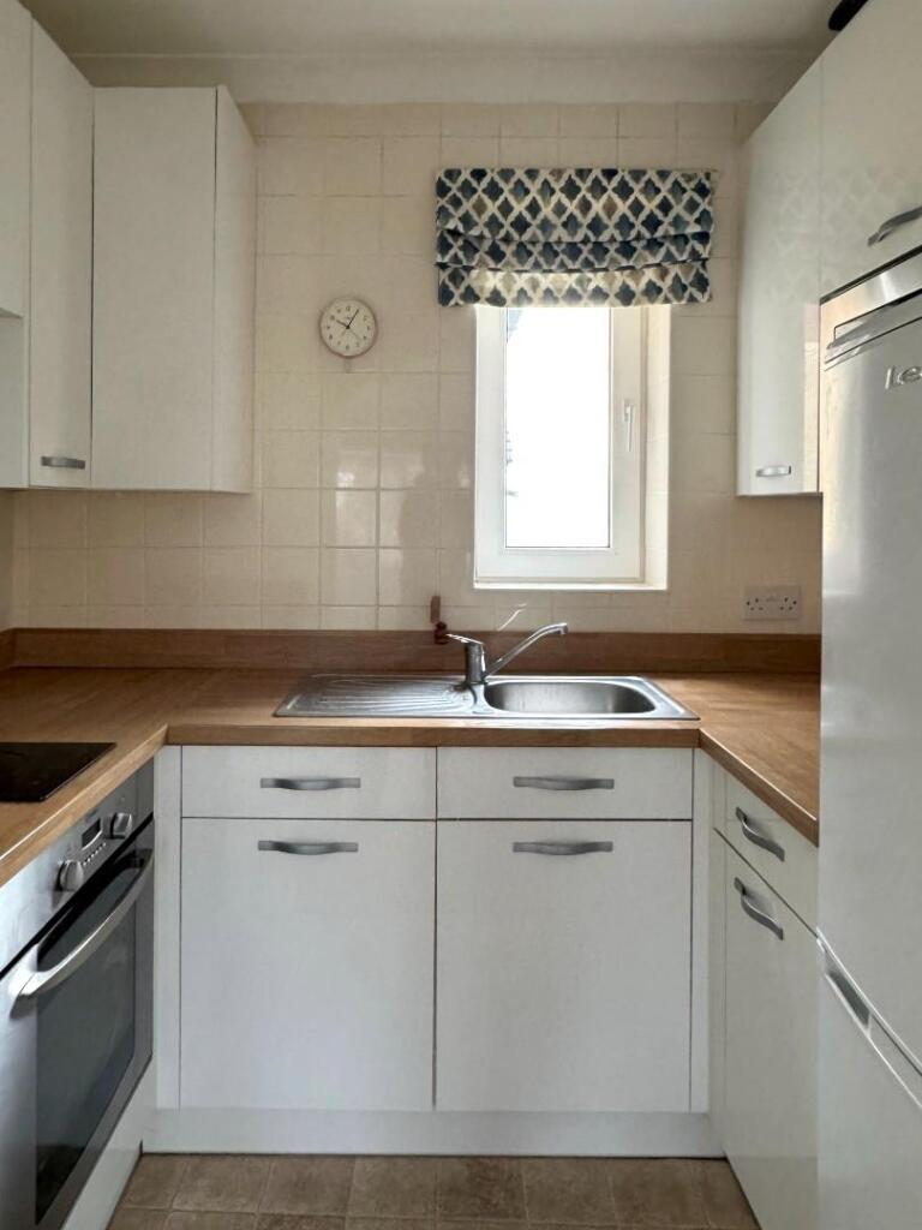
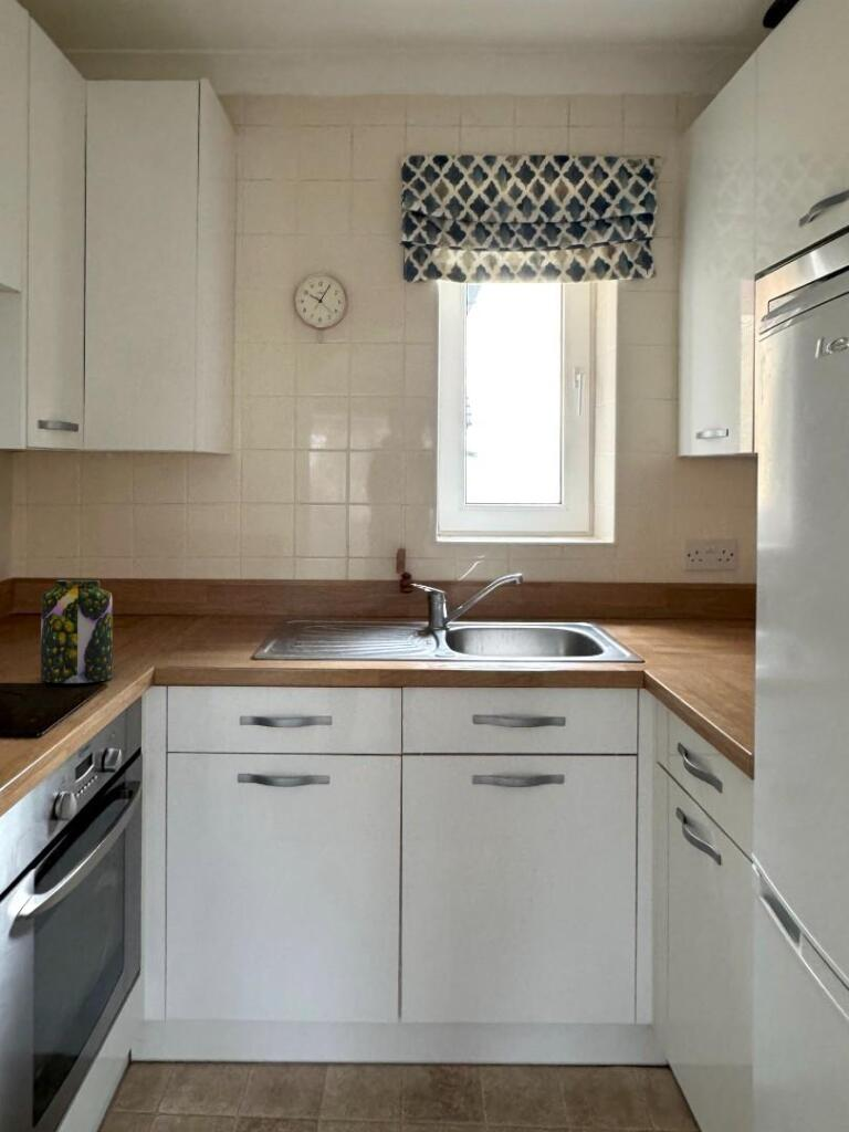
+ jar [40,579,114,684]
